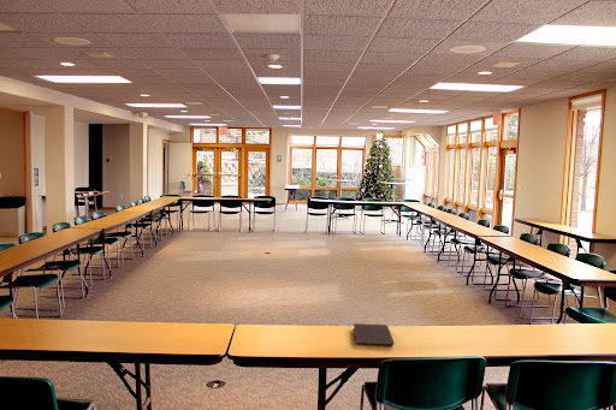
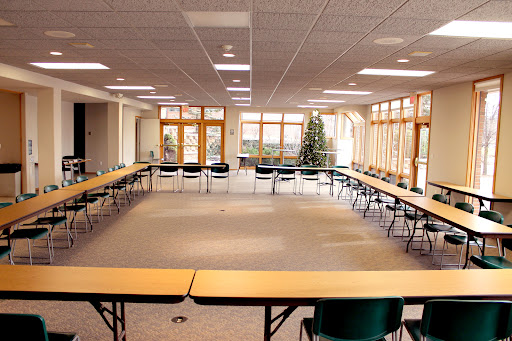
- notebook [353,322,395,346]
